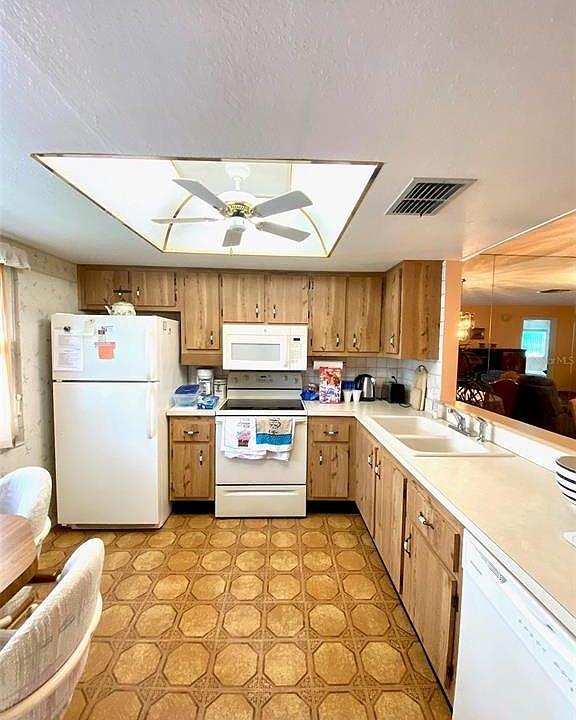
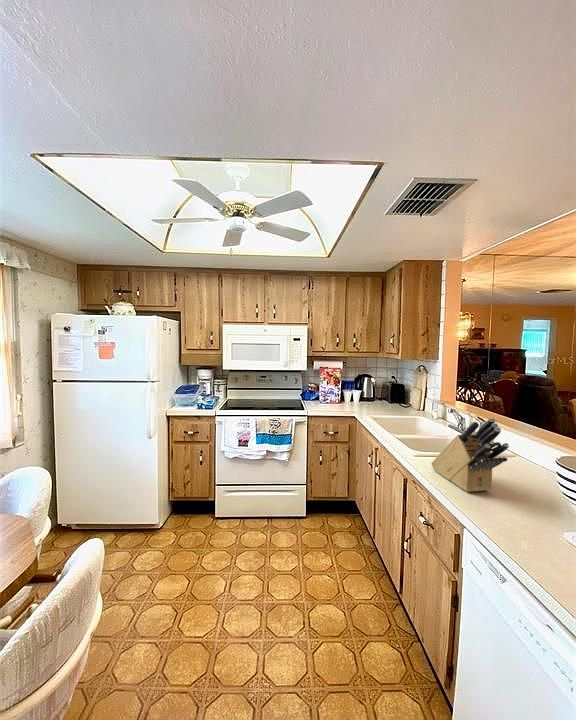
+ knife block [430,417,510,493]
